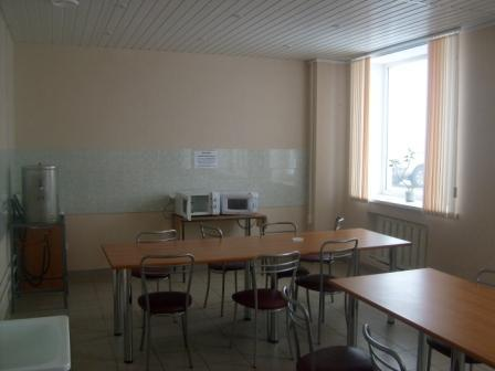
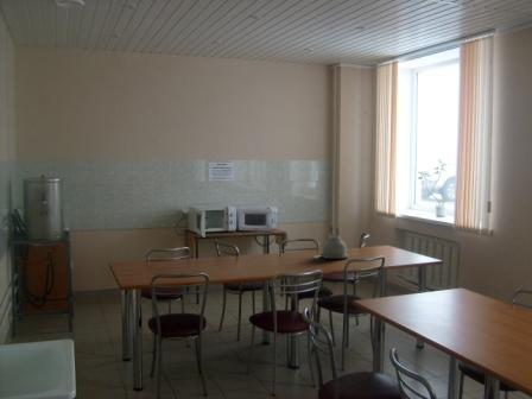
+ kettle [319,224,349,260]
